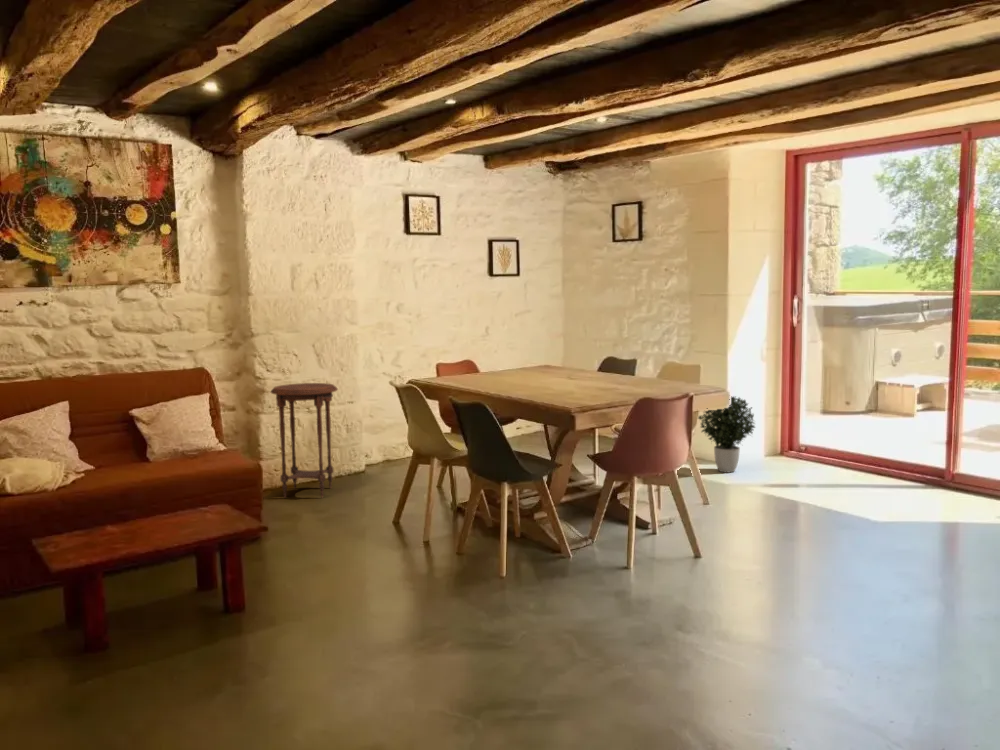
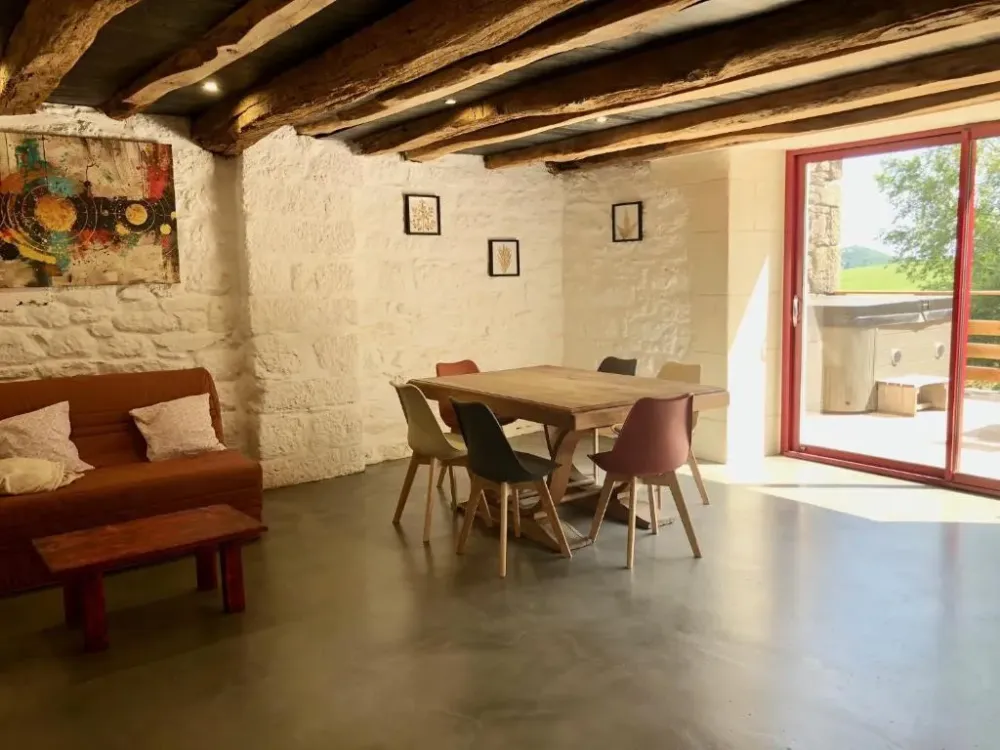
- side table [269,382,339,499]
- potted plant [697,395,757,474]
